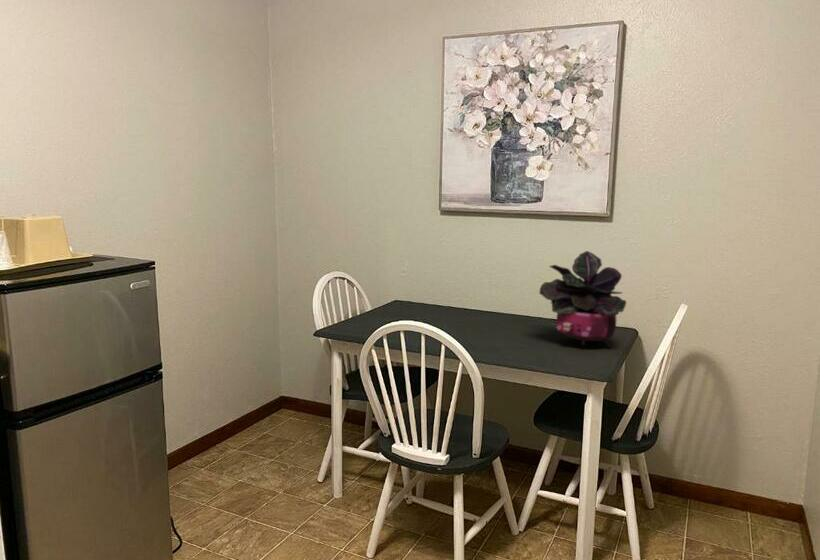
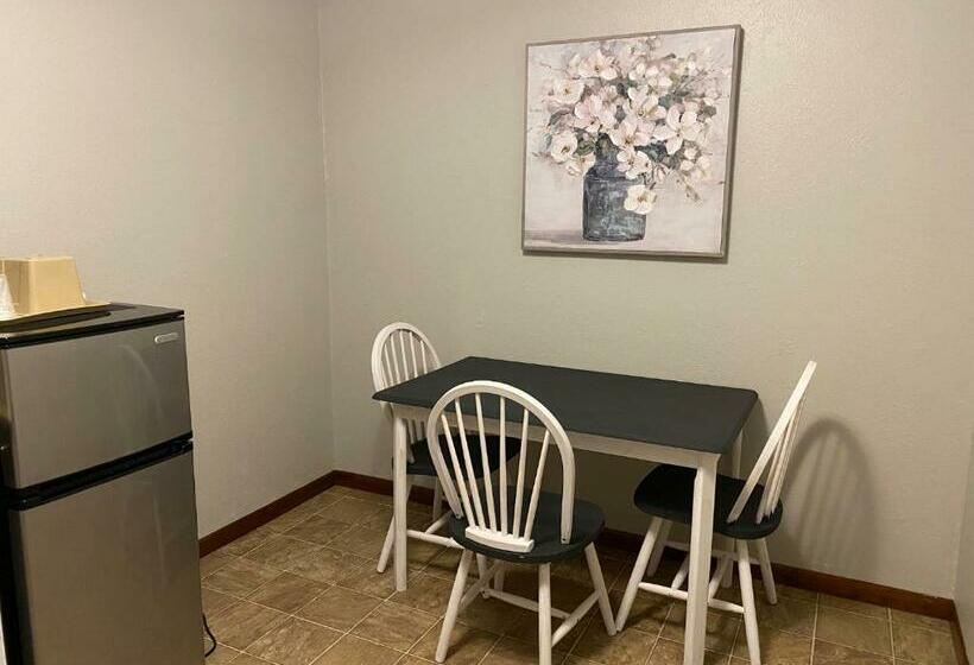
- potted plant [538,250,627,349]
